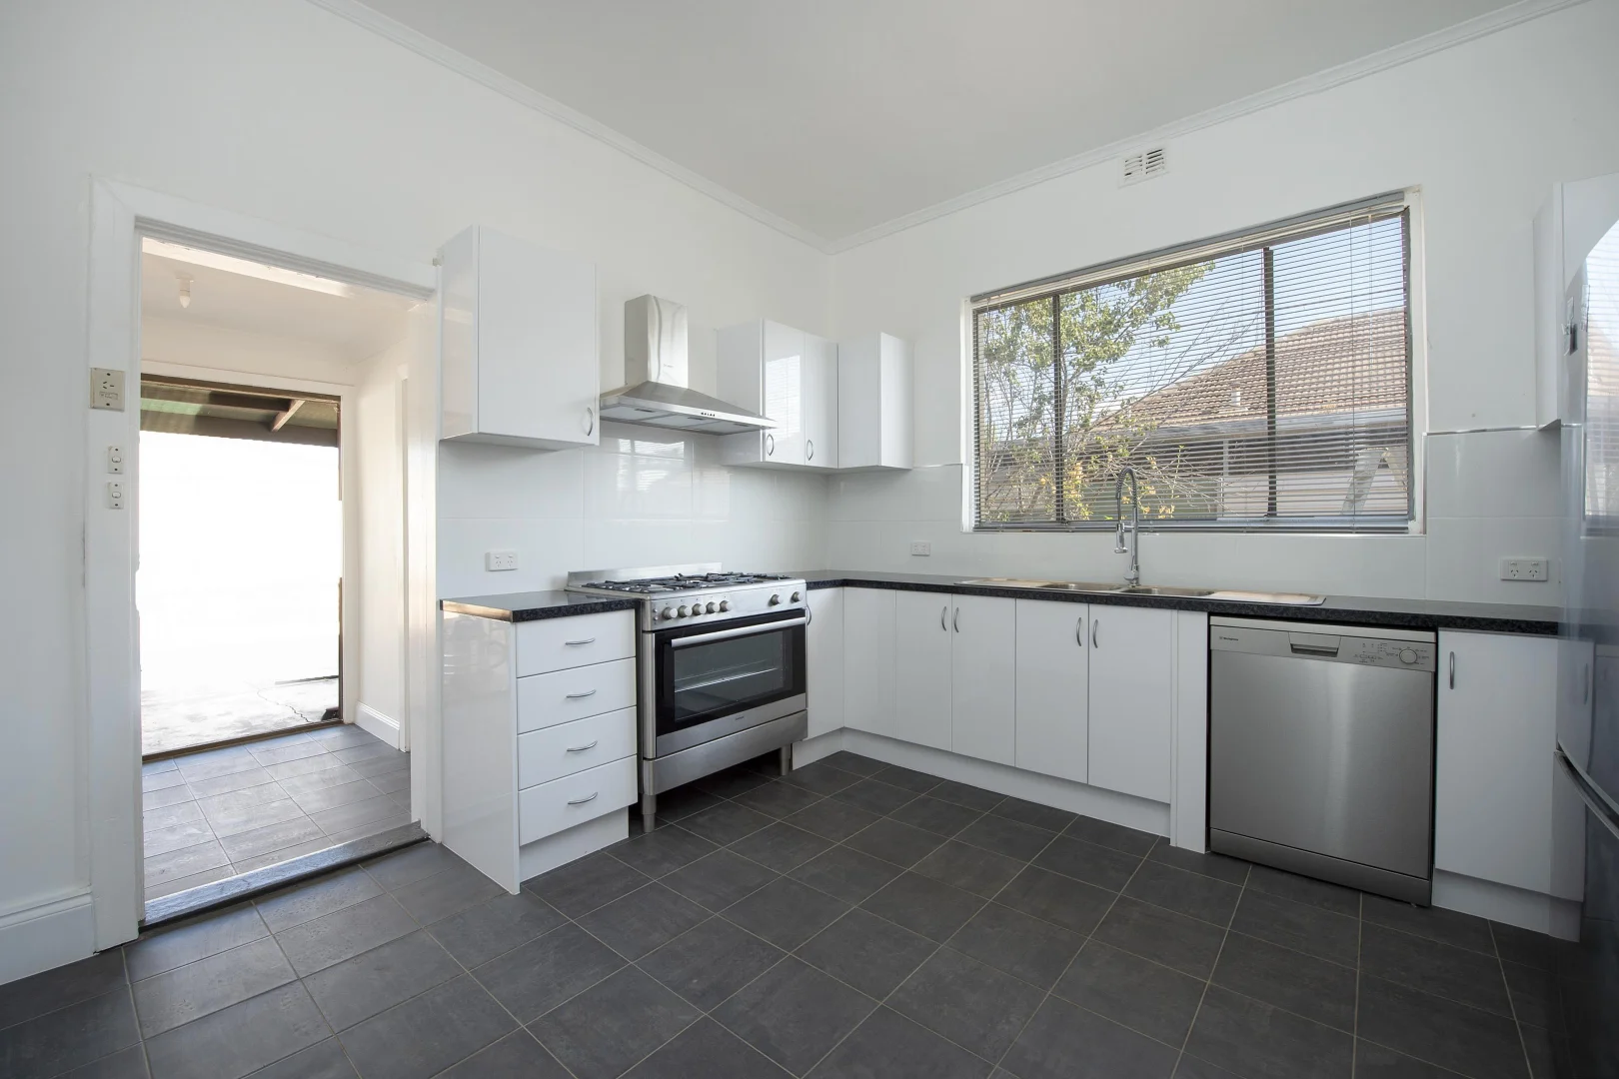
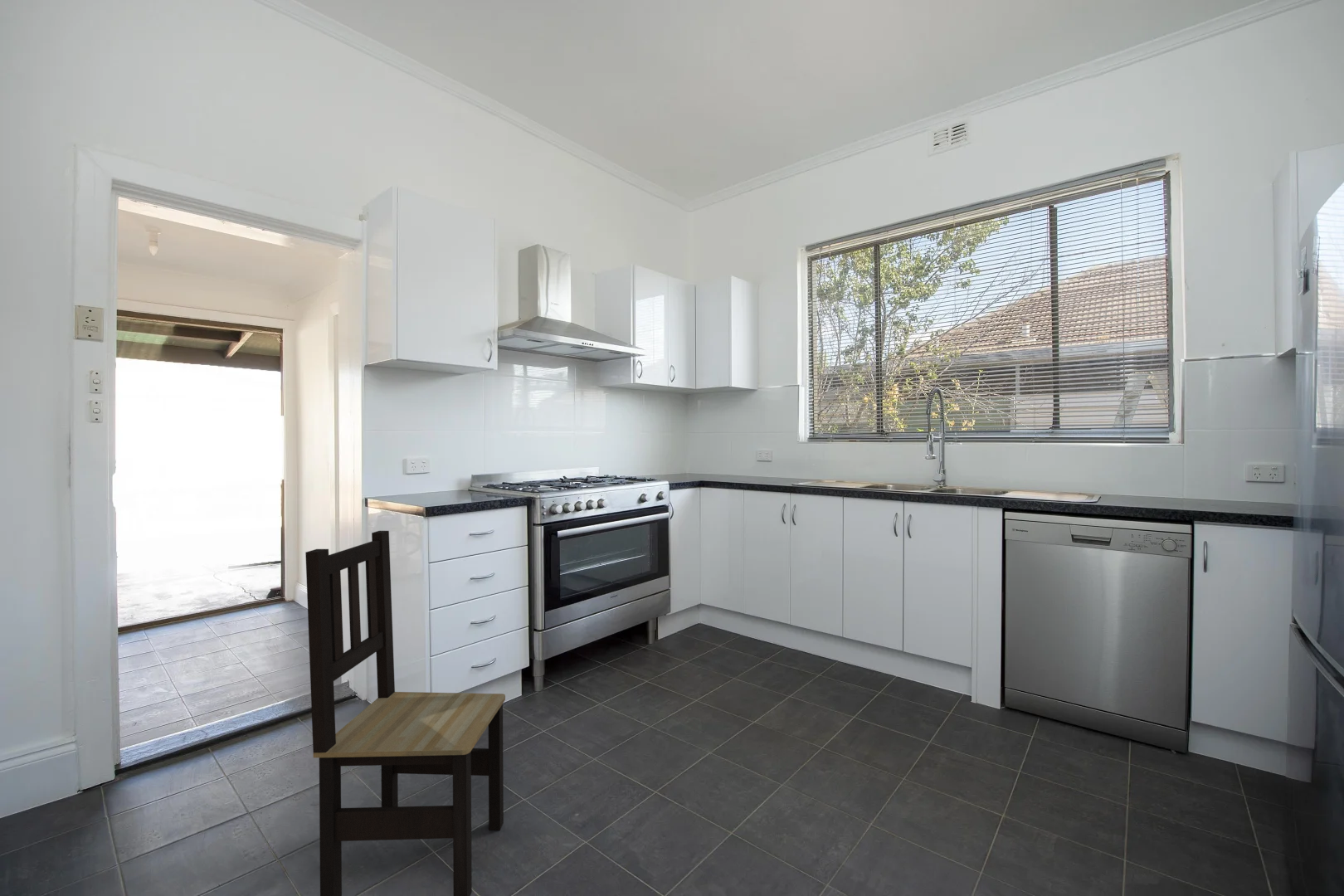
+ dining chair [304,530,506,896]
